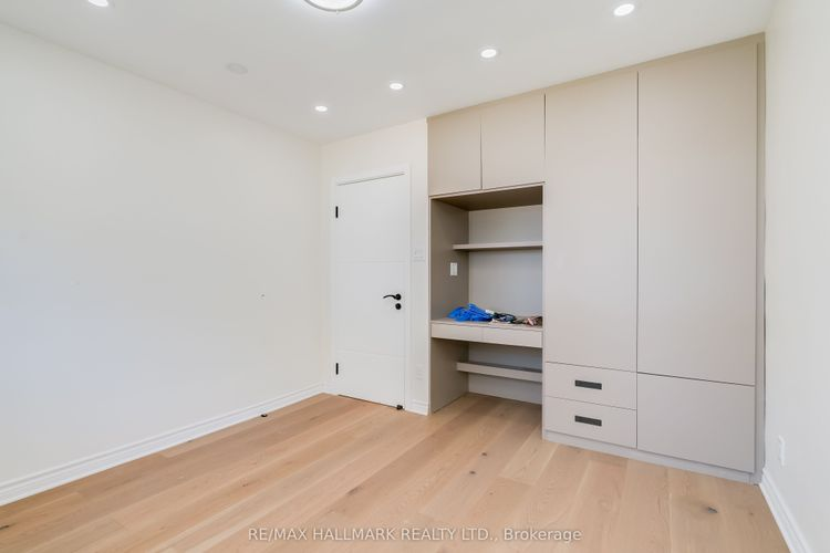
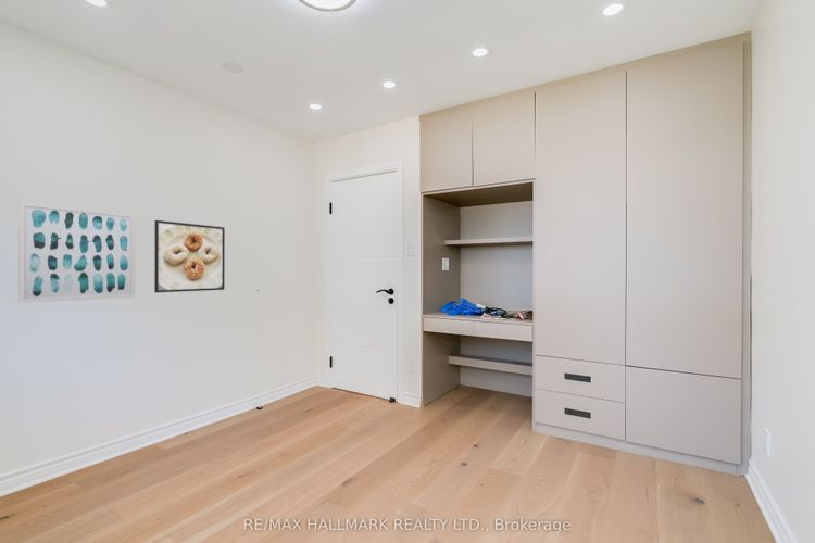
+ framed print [153,219,226,293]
+ wall art [17,200,137,304]
